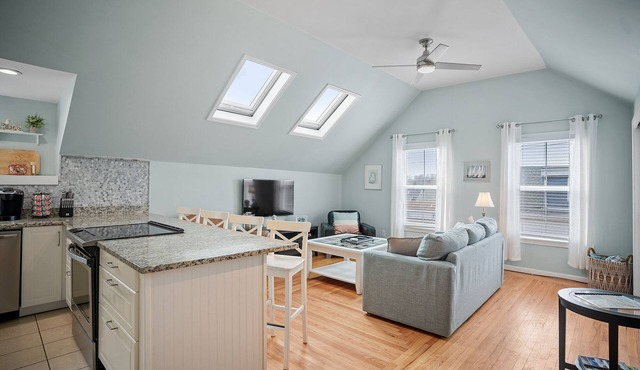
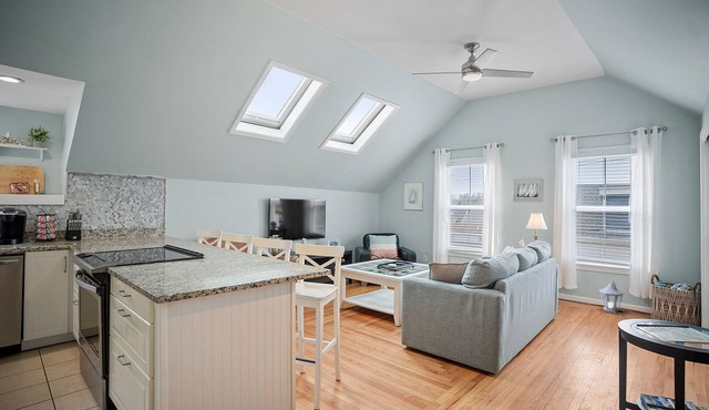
+ lantern [598,279,625,314]
